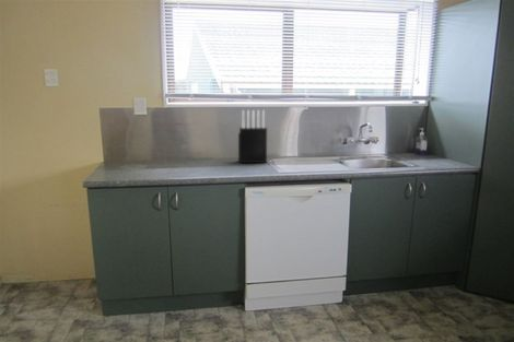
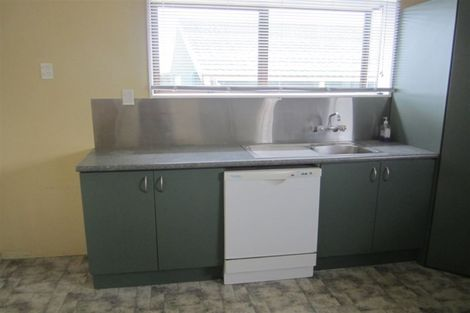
- knife block [237,109,268,164]
